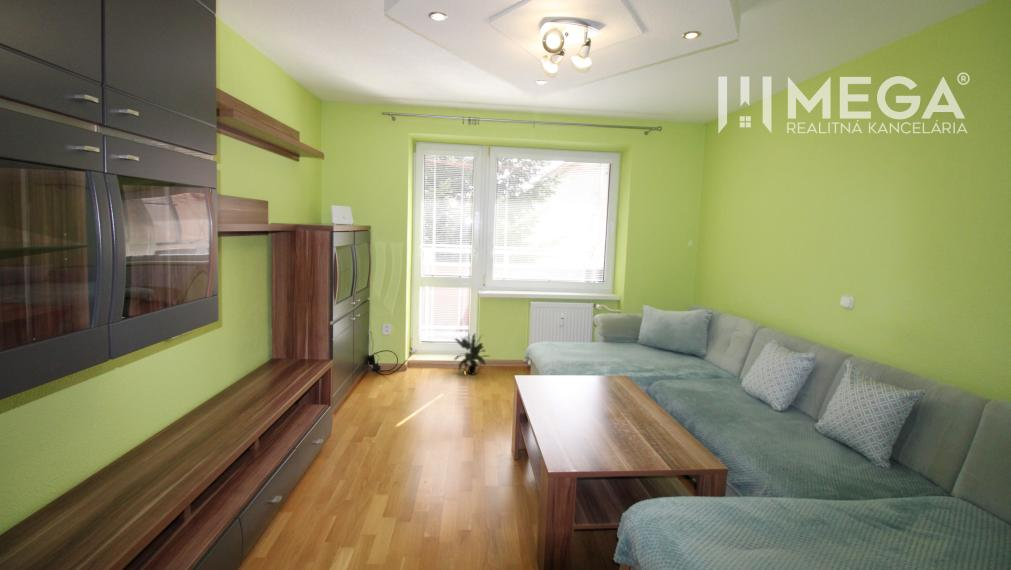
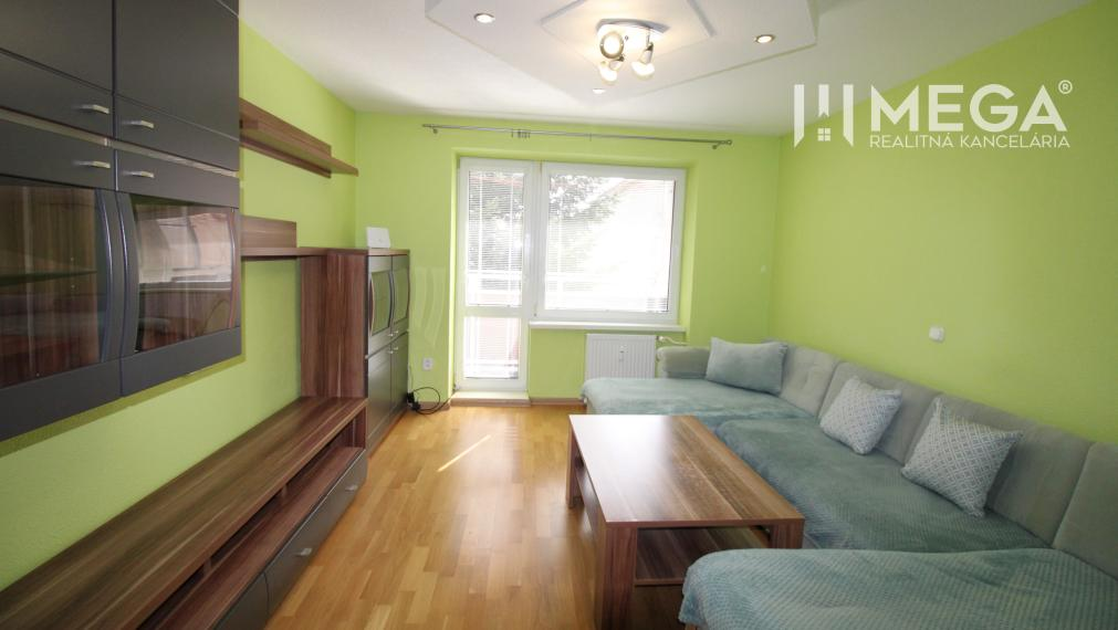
- potted plant [453,332,491,376]
